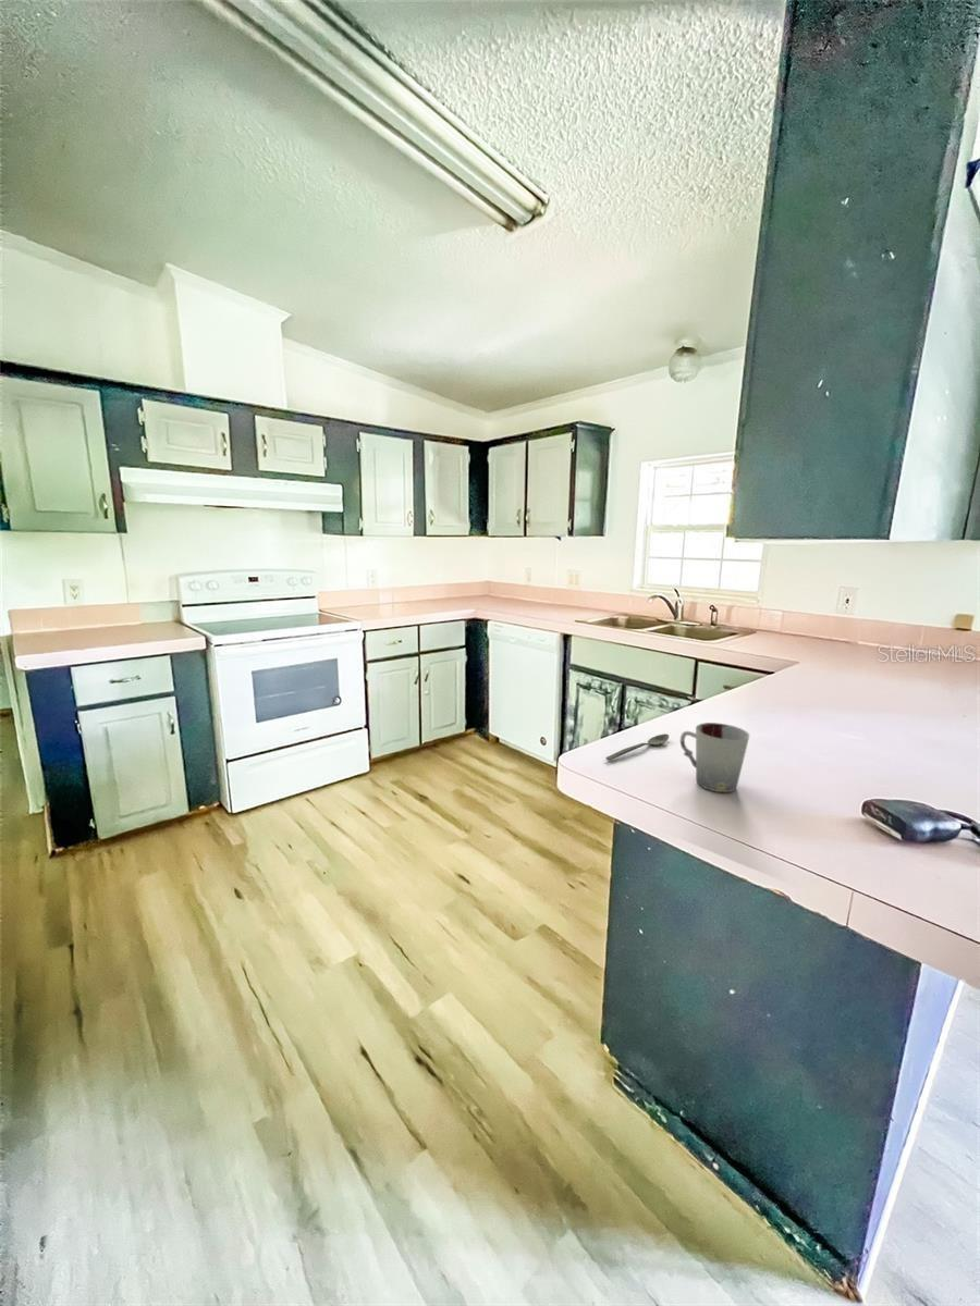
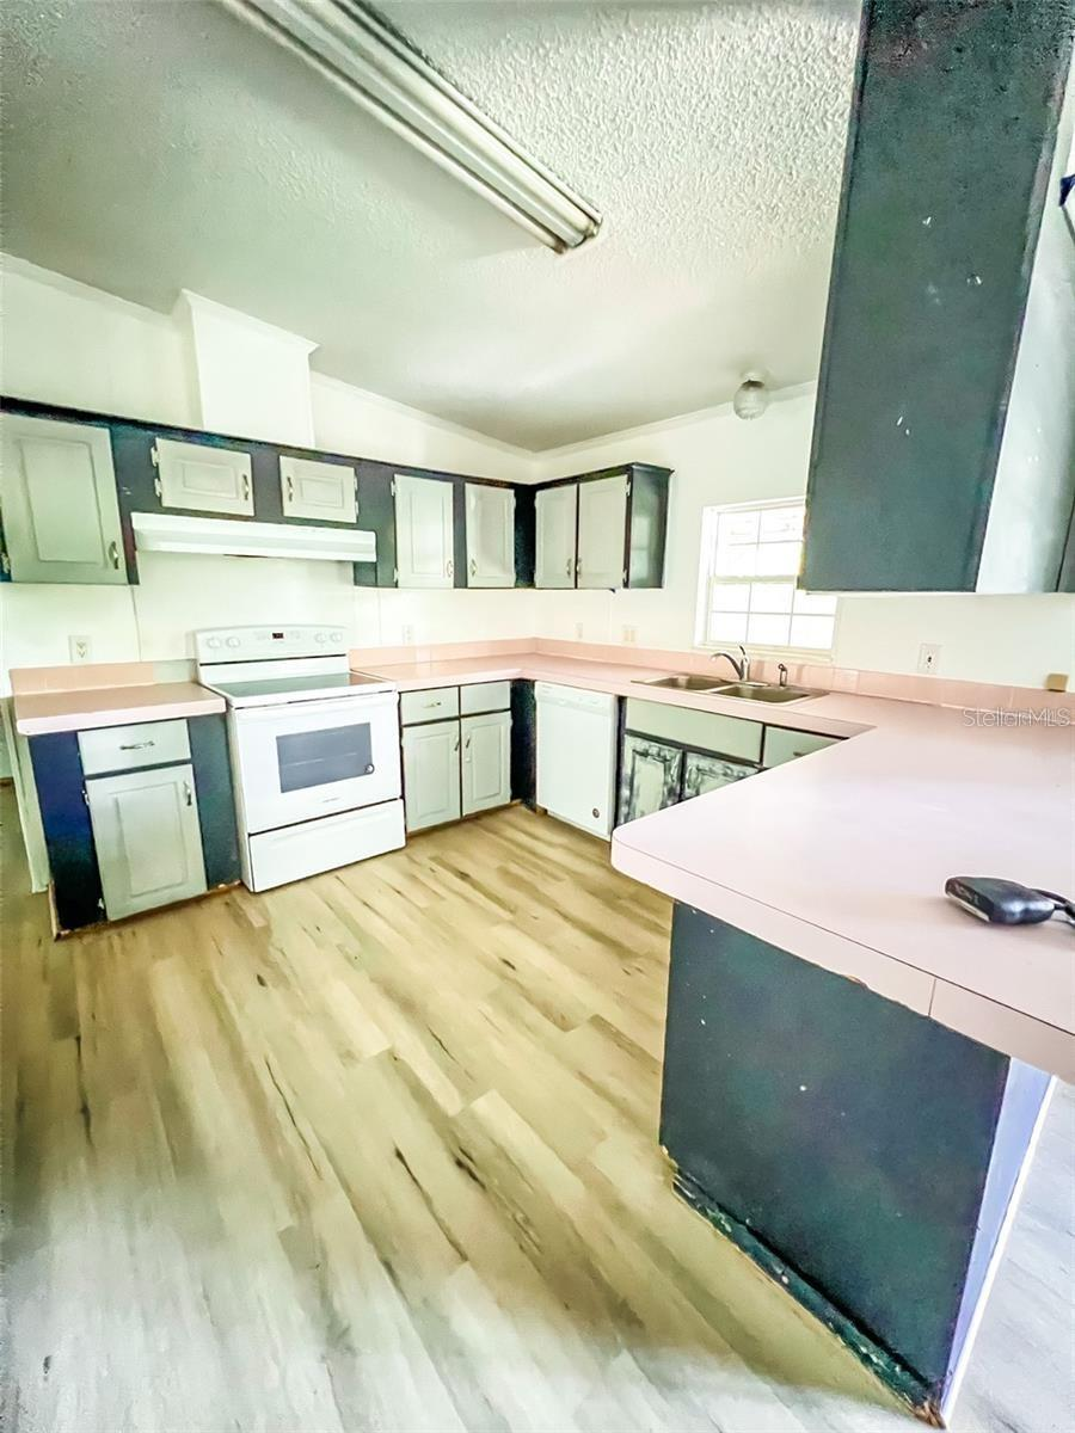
- spoon [604,732,670,762]
- cup [679,722,751,793]
